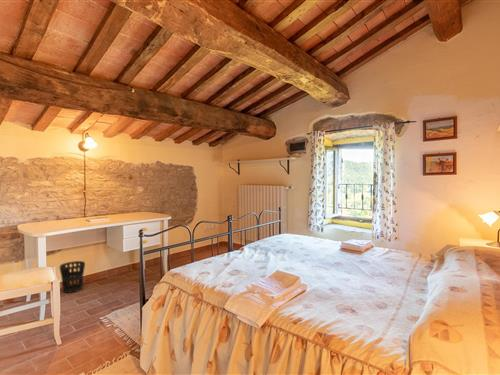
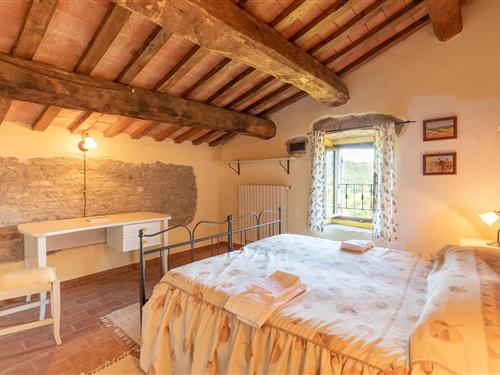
- wastebasket [59,260,86,294]
